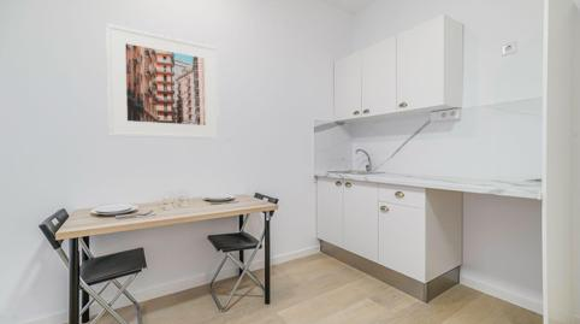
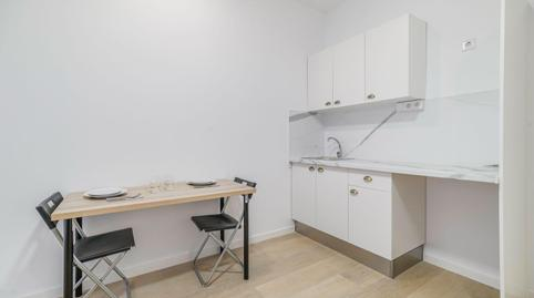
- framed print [105,23,220,140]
